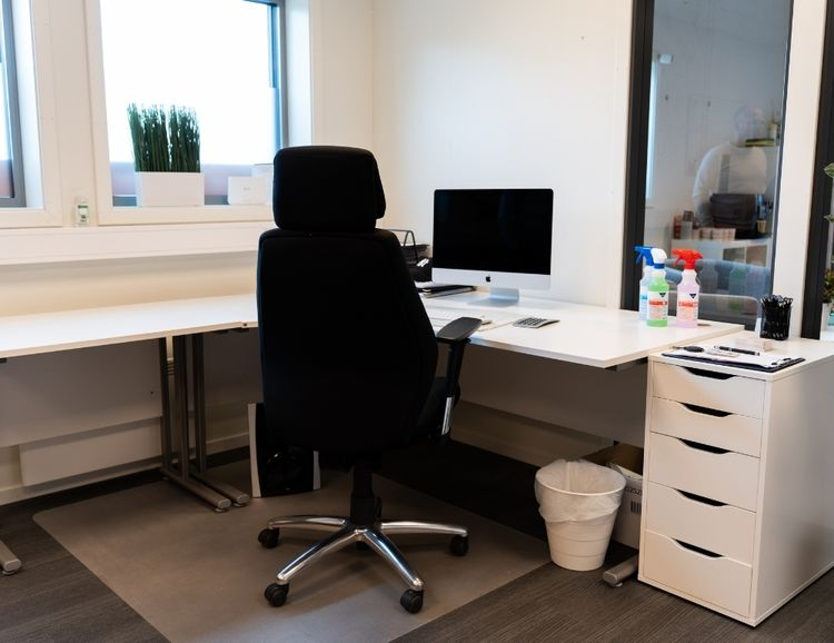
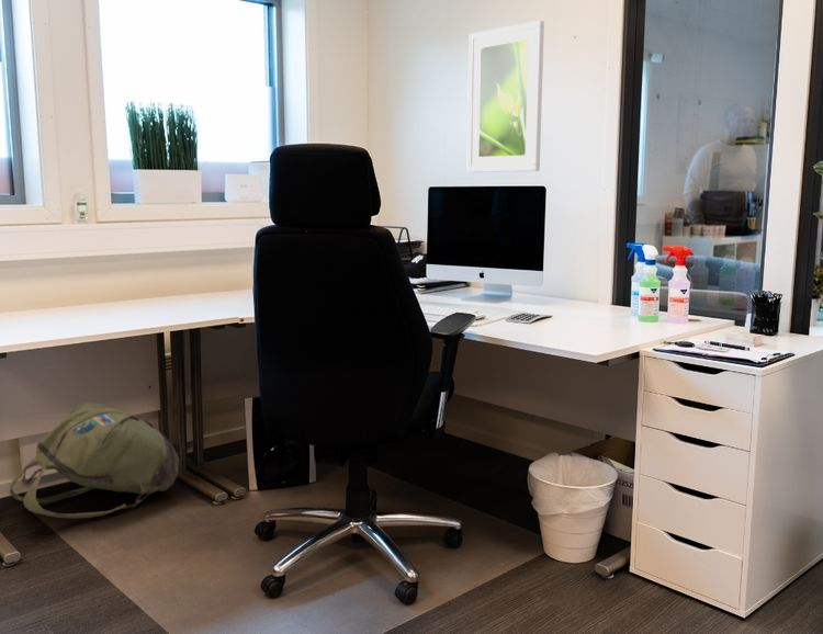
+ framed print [465,20,545,173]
+ backpack [9,401,180,519]
